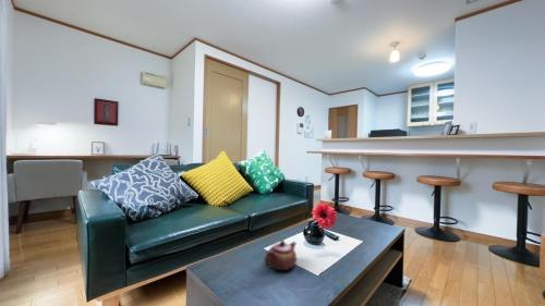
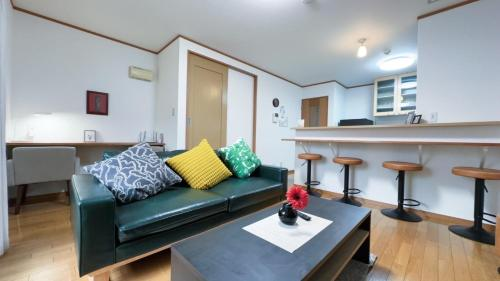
- teapot [263,238,298,271]
